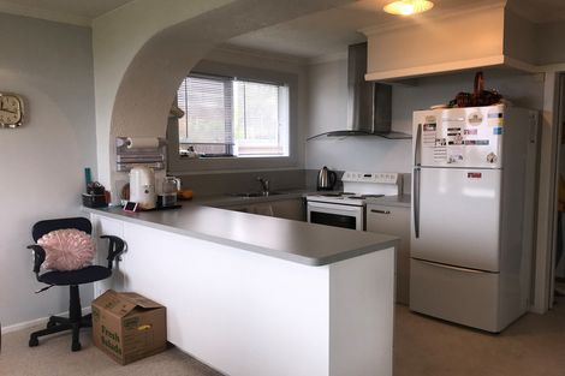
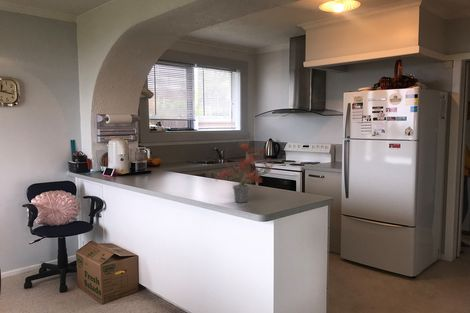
+ potted plant [210,133,275,204]
